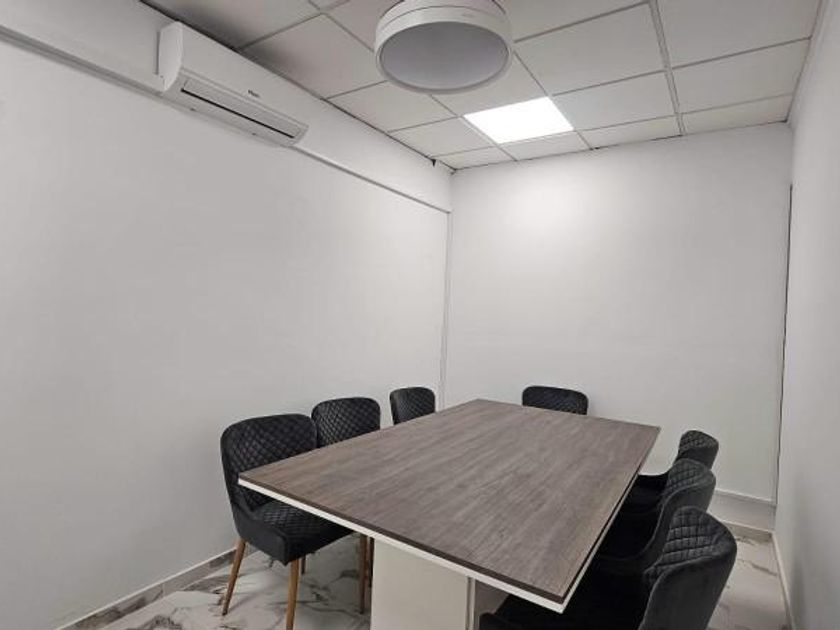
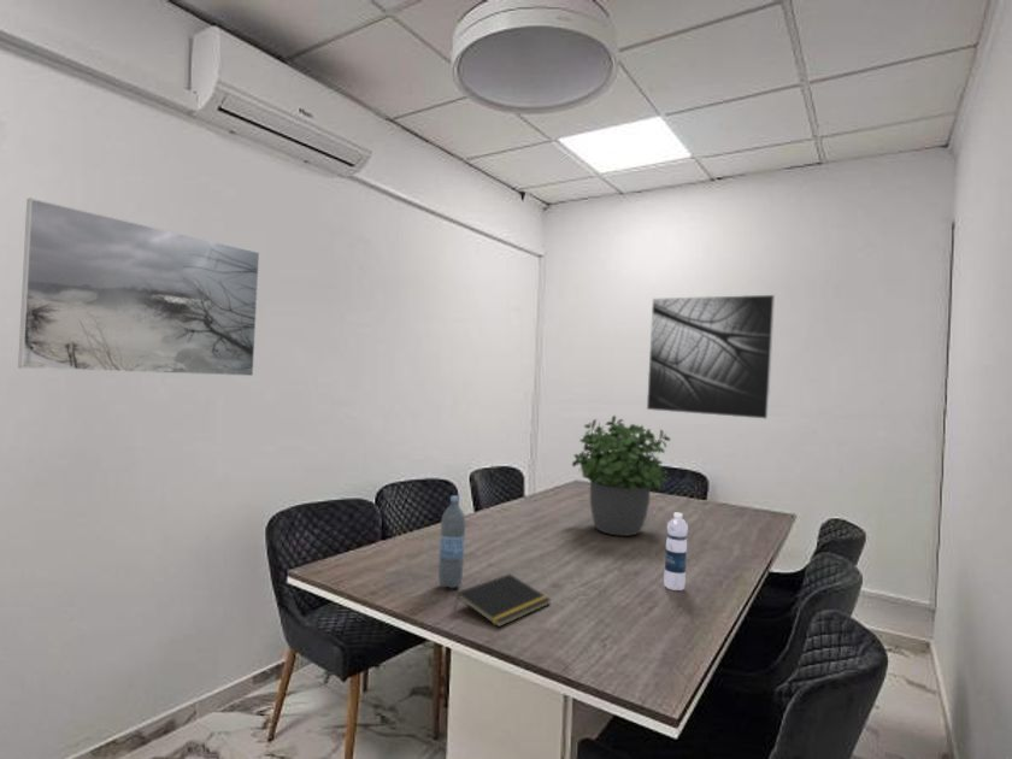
+ water bottle [437,495,466,589]
+ water bottle [663,512,689,592]
+ potted plant [571,414,671,537]
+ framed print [646,294,776,420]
+ notepad [453,573,552,628]
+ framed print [17,198,261,377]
